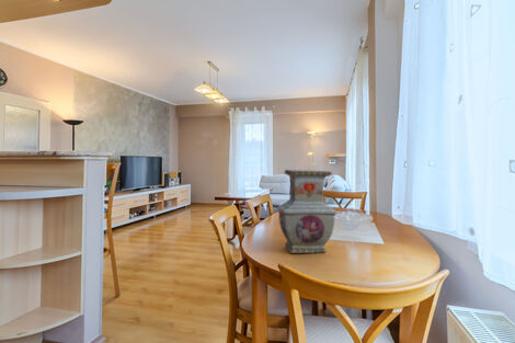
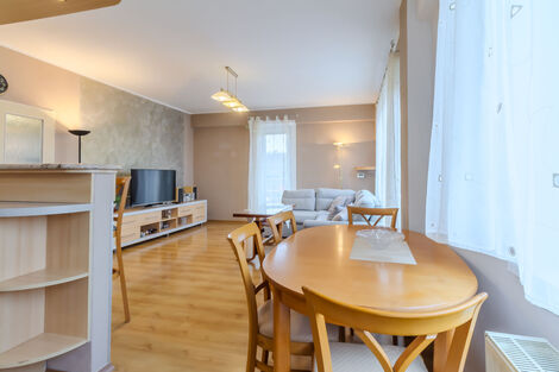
- vase [276,169,337,254]
